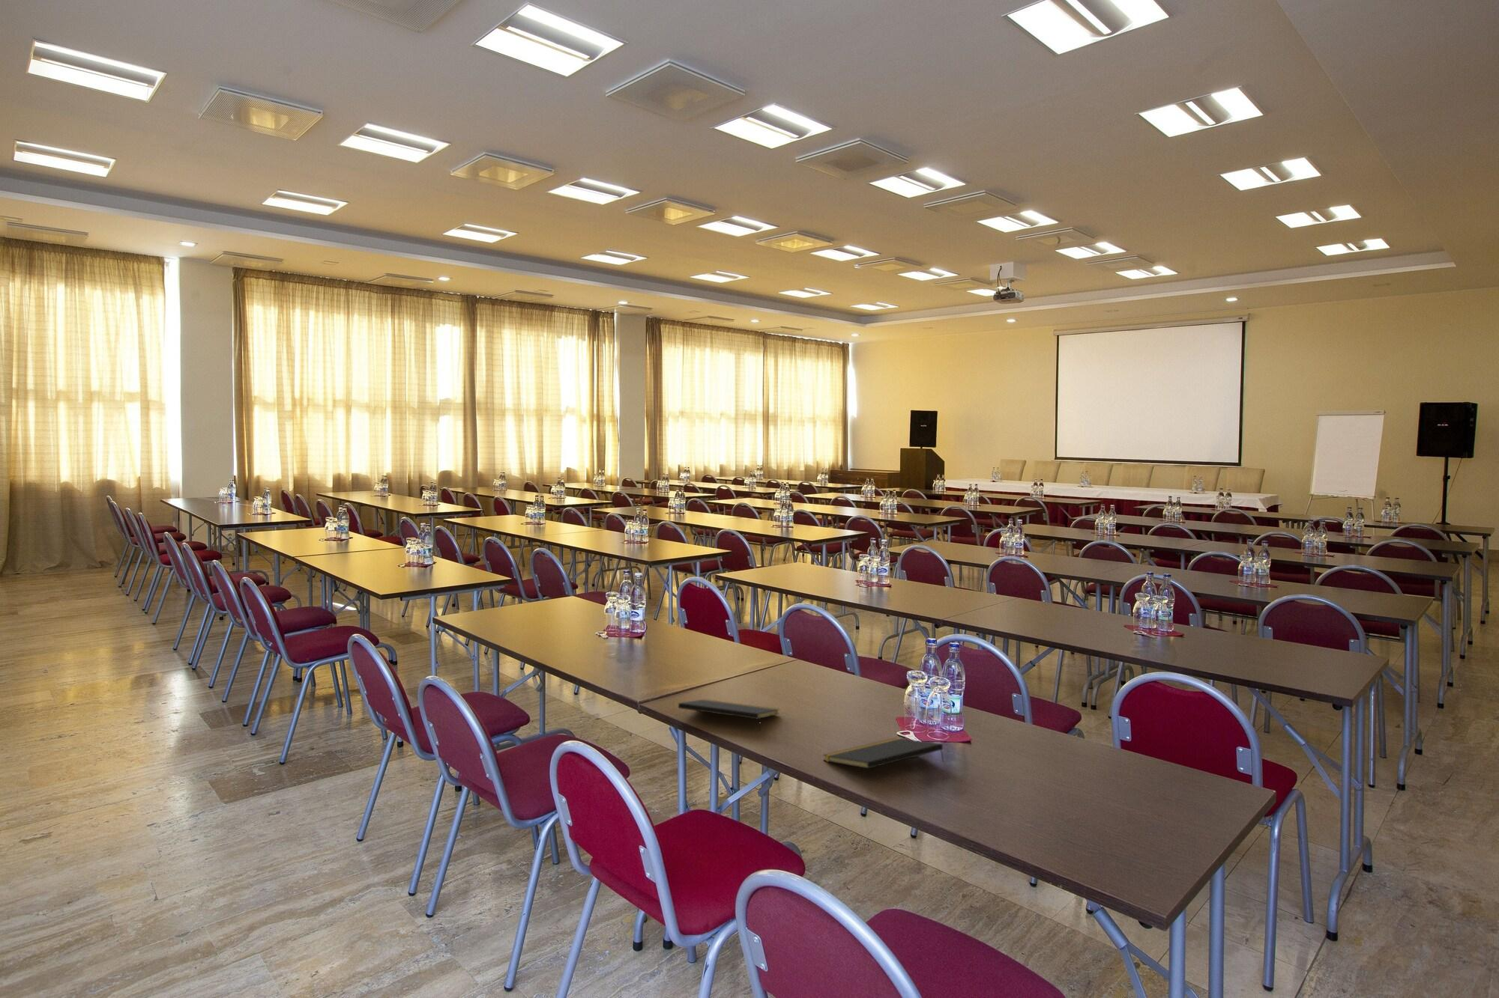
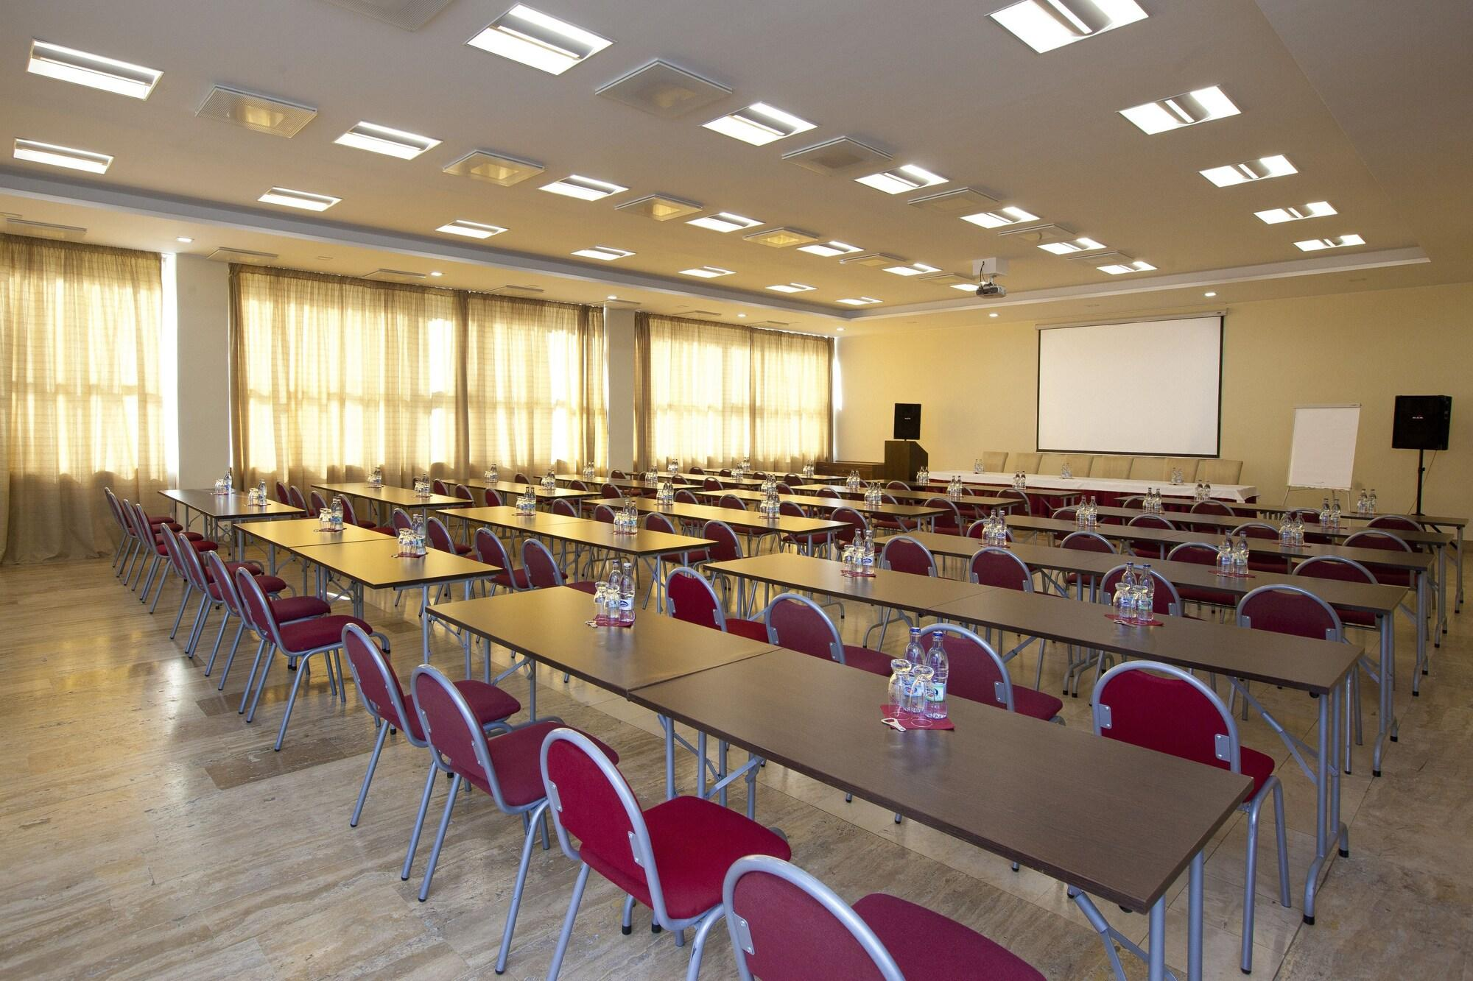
- notepad [678,698,780,732]
- notepad [822,736,945,770]
